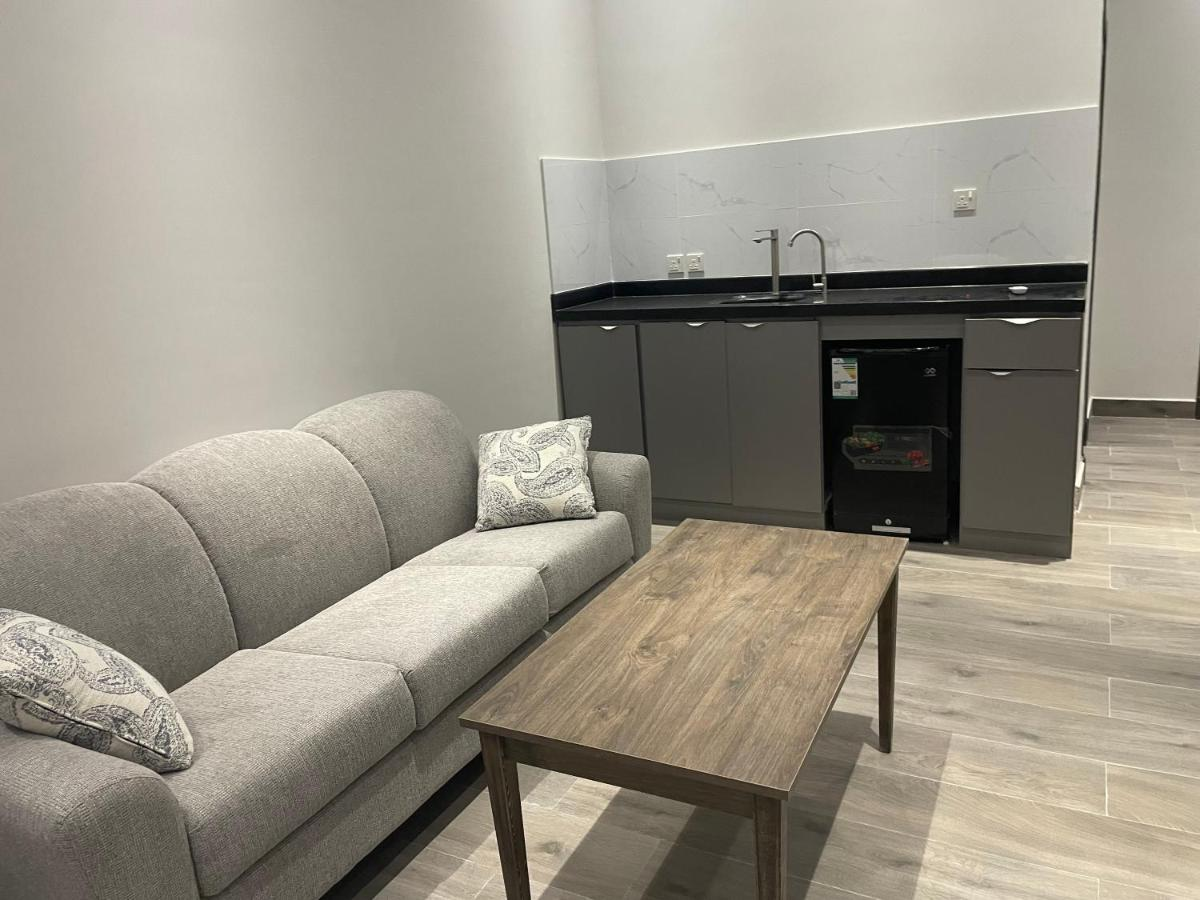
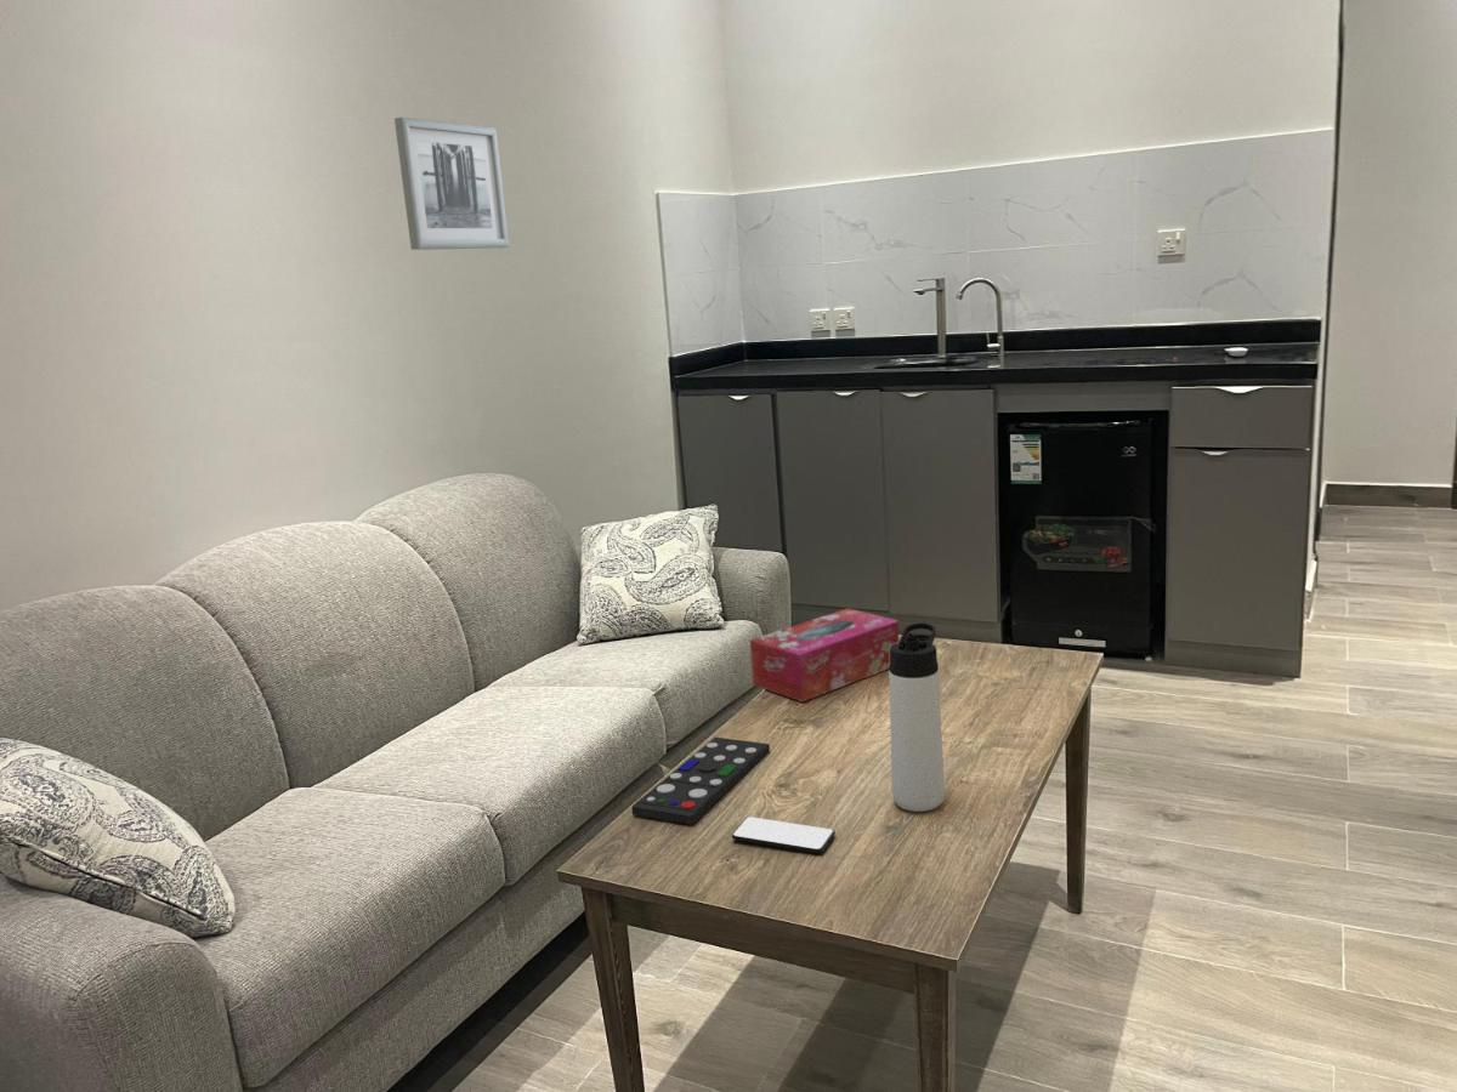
+ thermos bottle [888,621,946,813]
+ smartphone [731,815,837,854]
+ tissue box [749,607,900,703]
+ remote control [630,736,771,826]
+ wall art [393,116,510,251]
